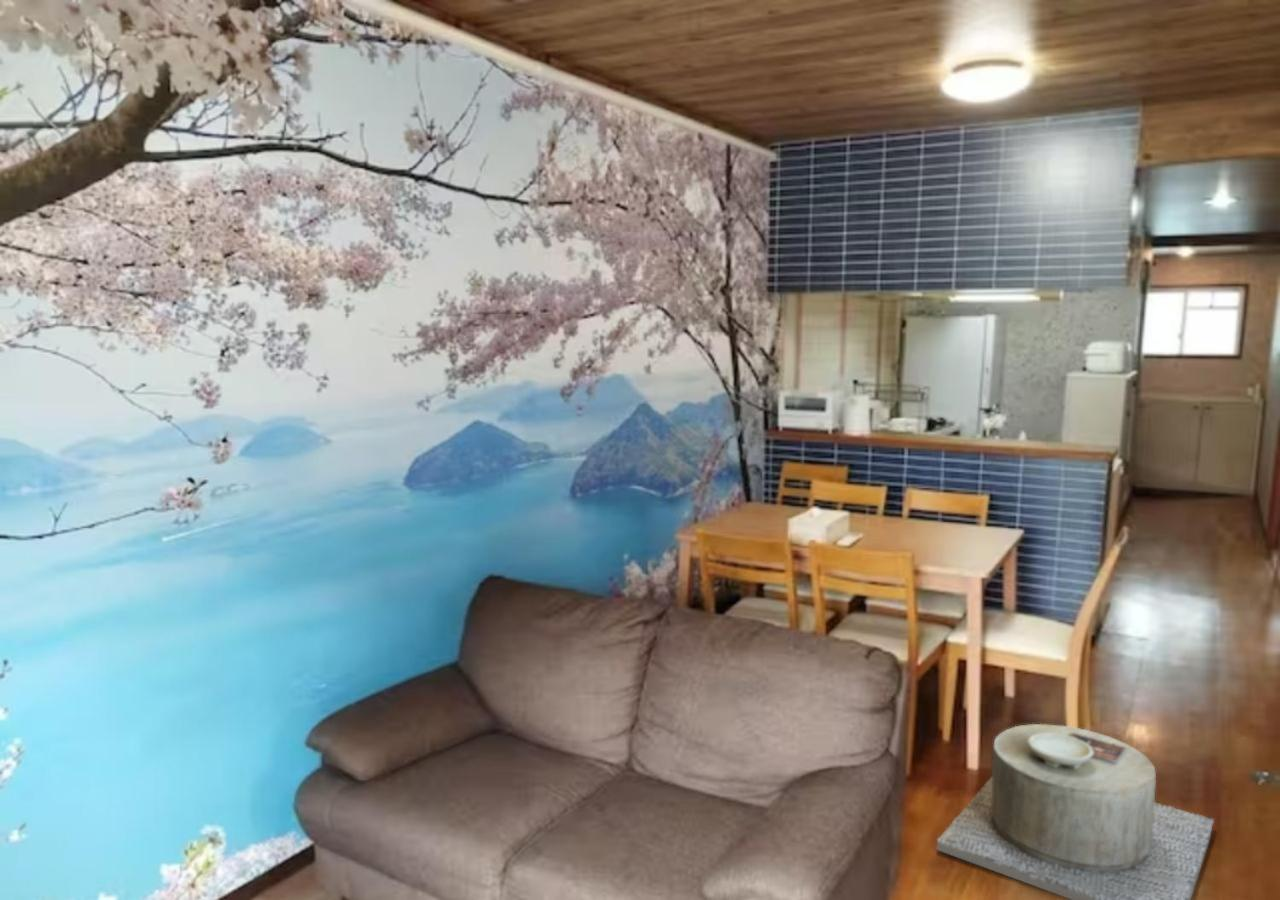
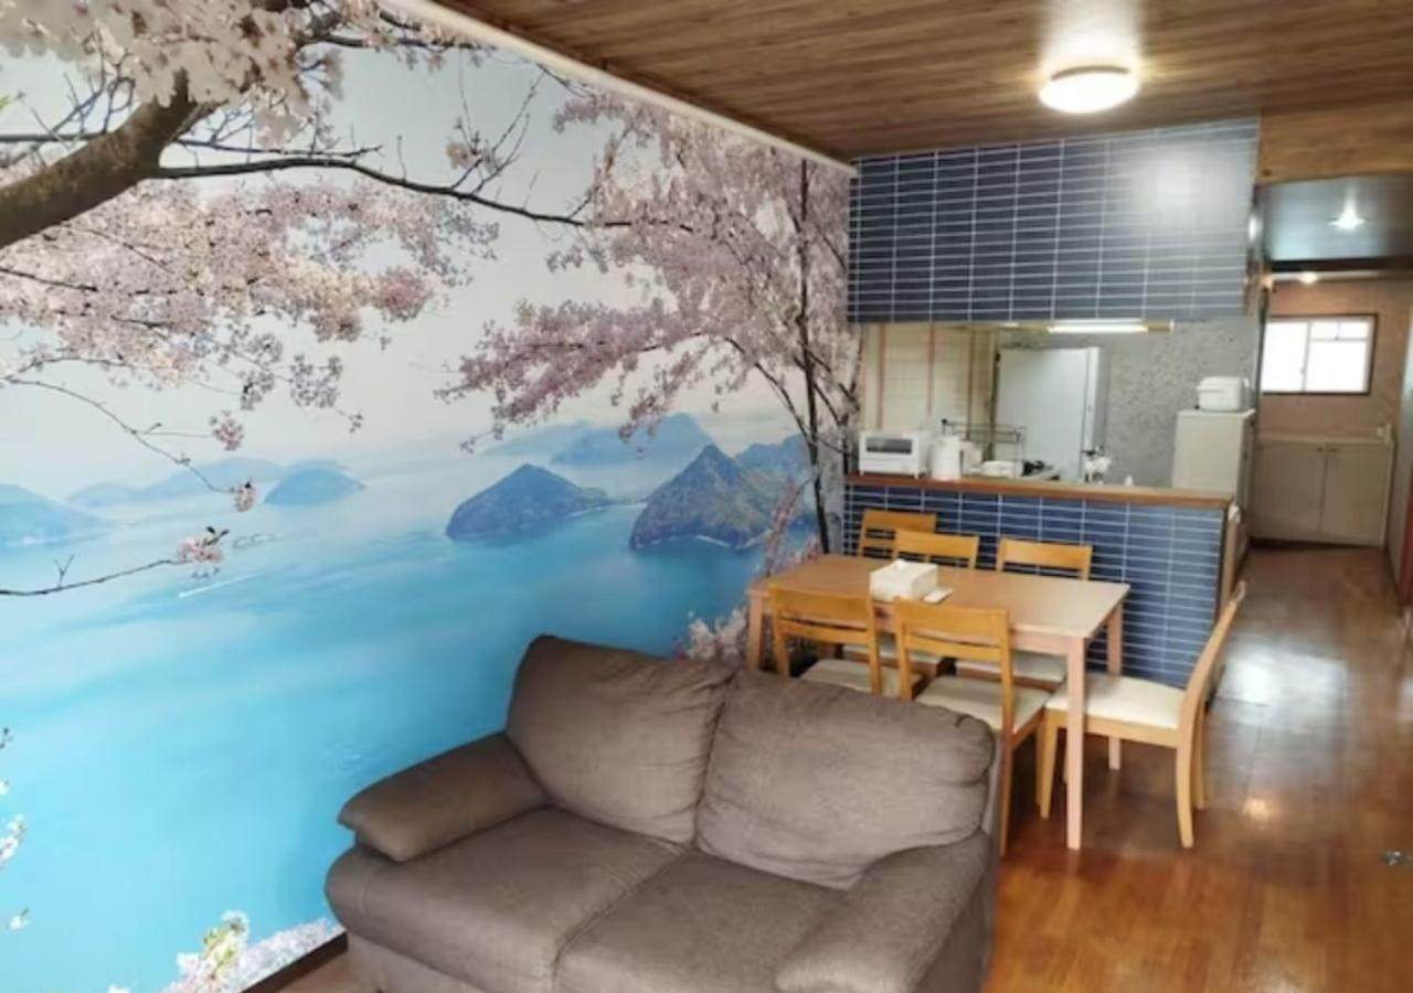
- side table [935,723,1215,900]
